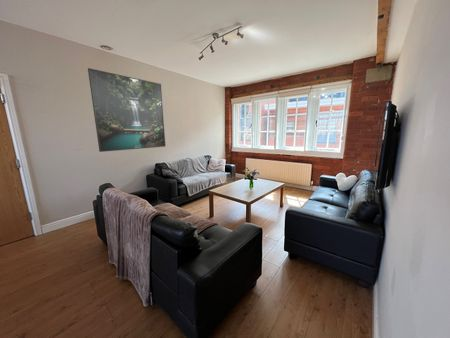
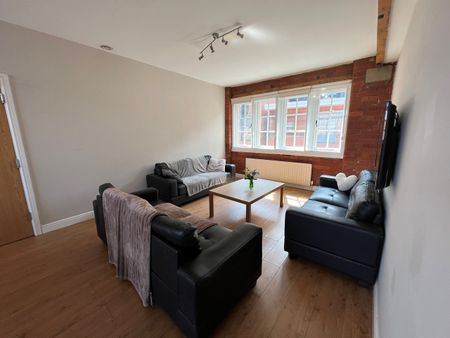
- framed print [87,67,167,153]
